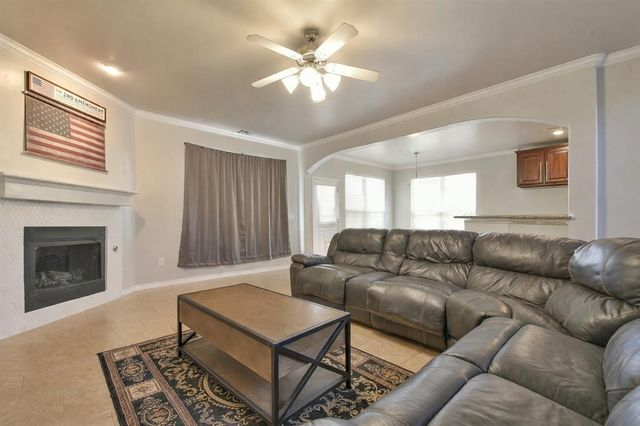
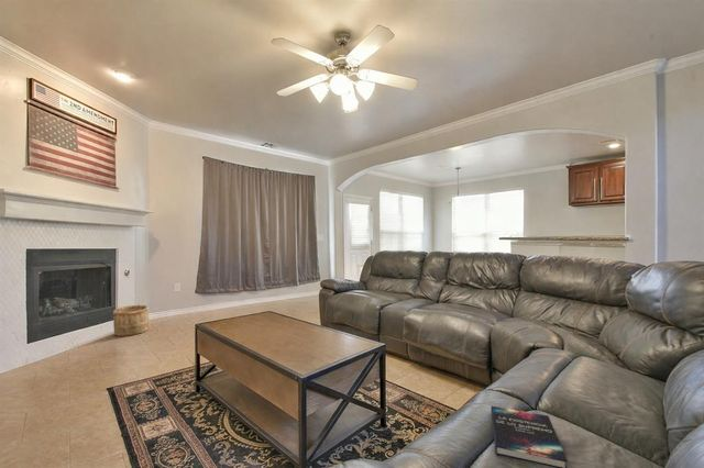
+ wooden bucket [111,304,151,337]
+ hardback book [490,405,569,468]
